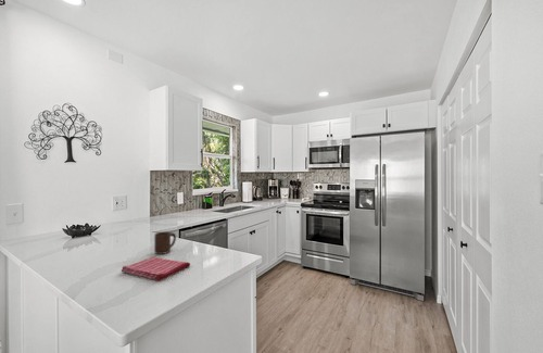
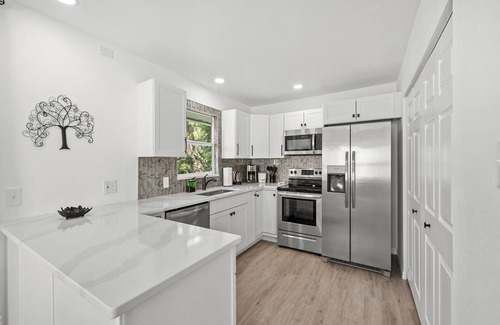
- cup [153,231,177,255]
- dish towel [121,256,191,281]
